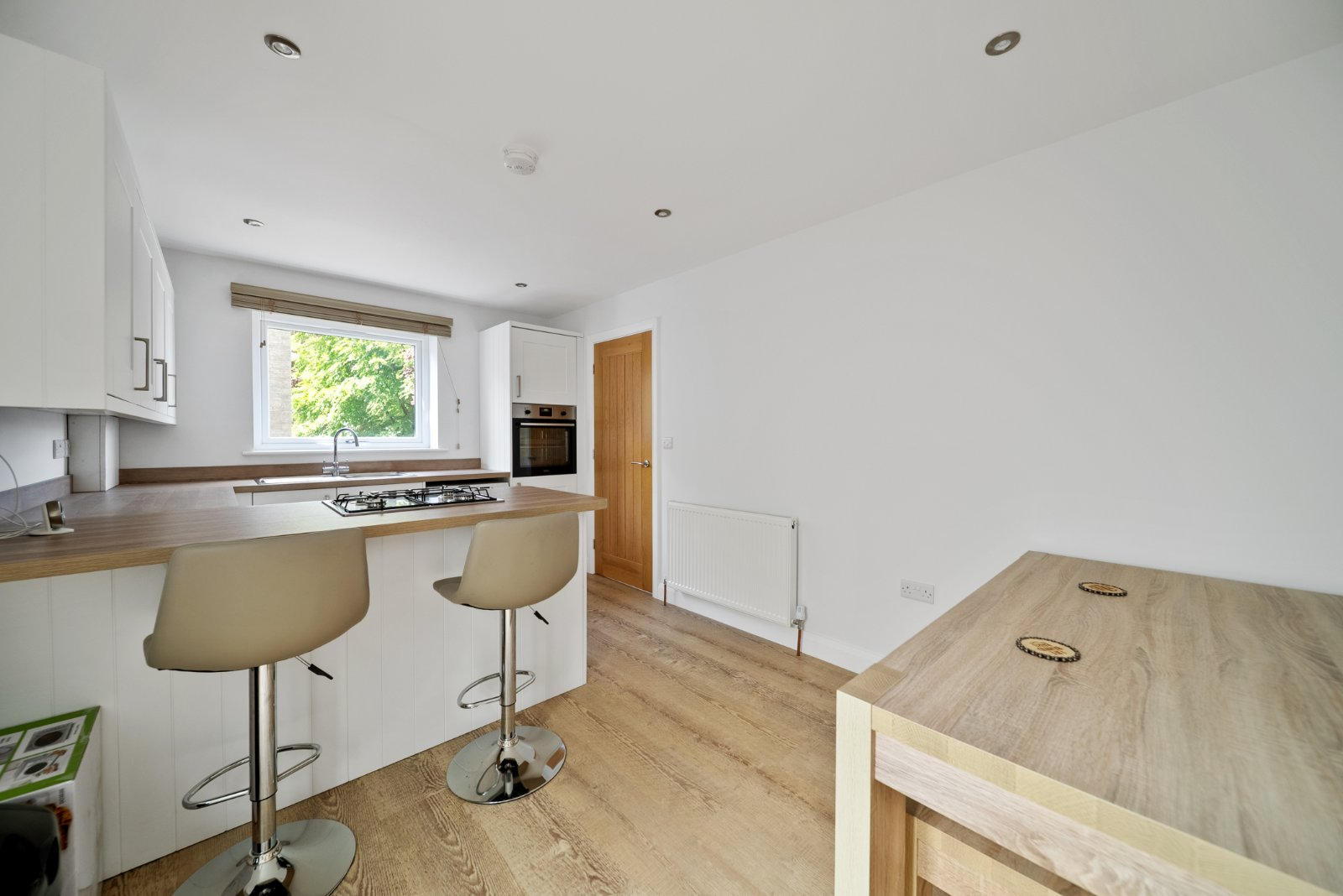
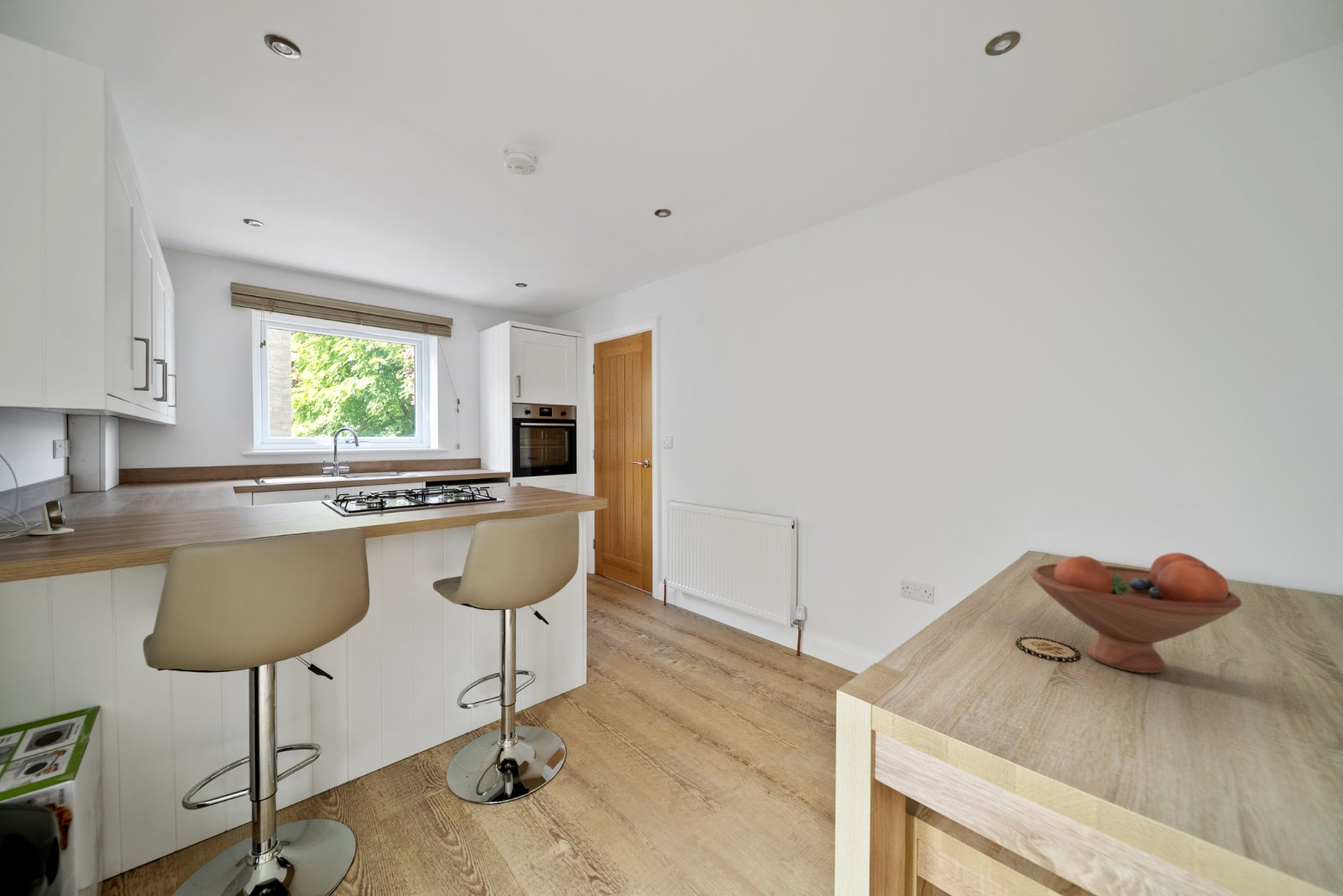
+ fruit bowl [1030,552,1242,675]
